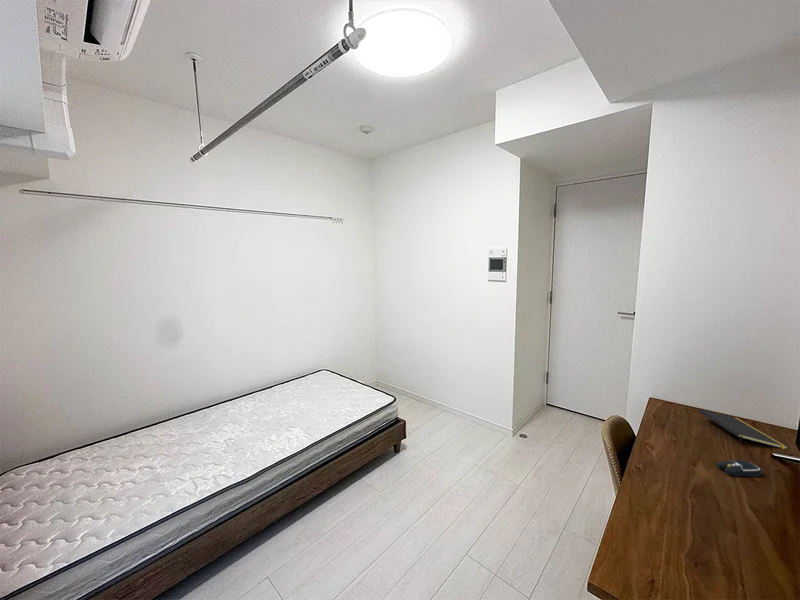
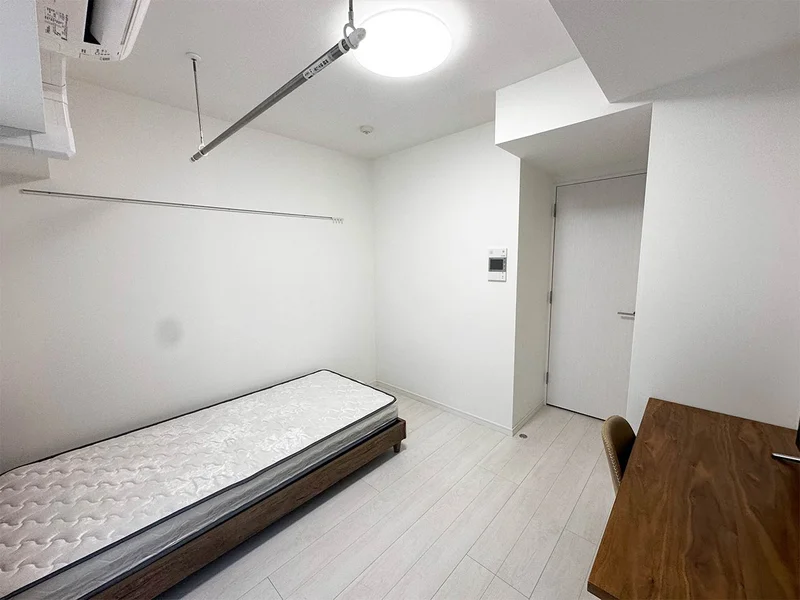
- notepad [697,408,789,450]
- computer mouse [716,459,763,478]
